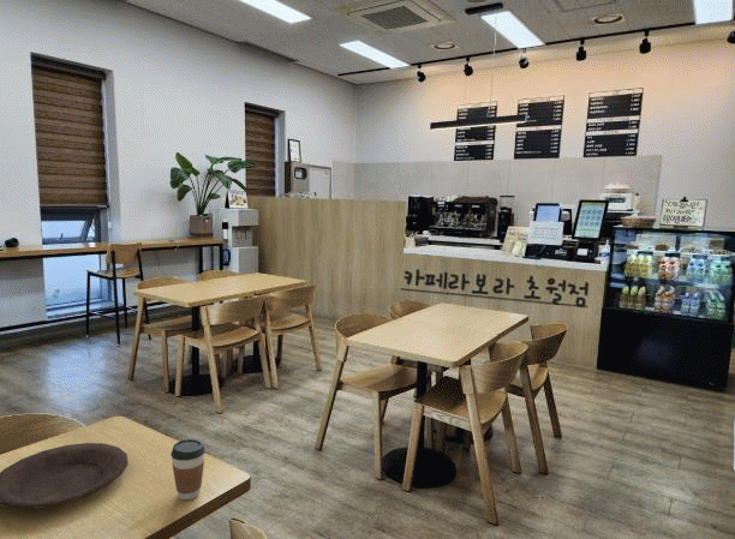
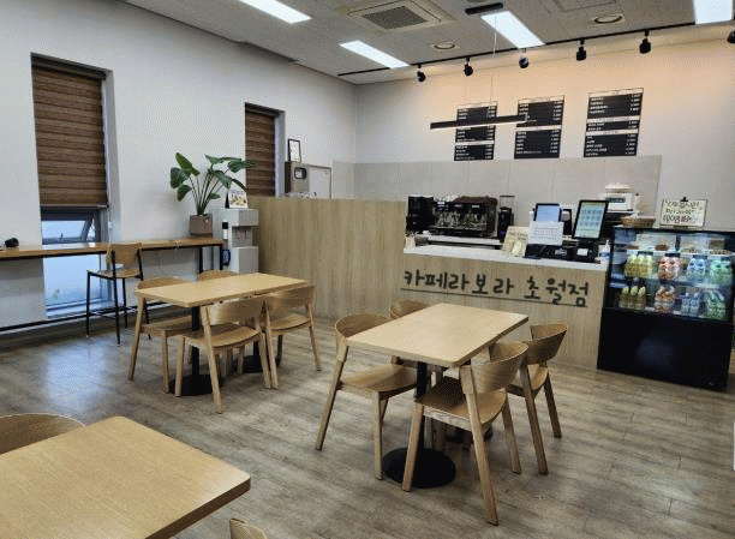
- plate [0,442,130,510]
- coffee cup [169,438,207,501]
